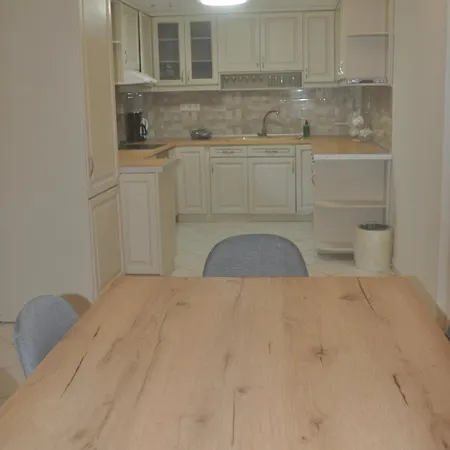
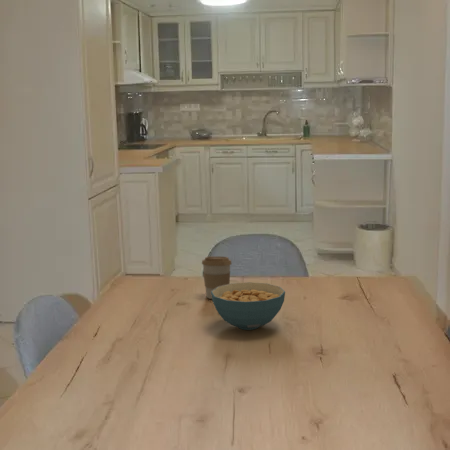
+ coffee cup [201,255,233,300]
+ cereal bowl [211,281,286,331]
